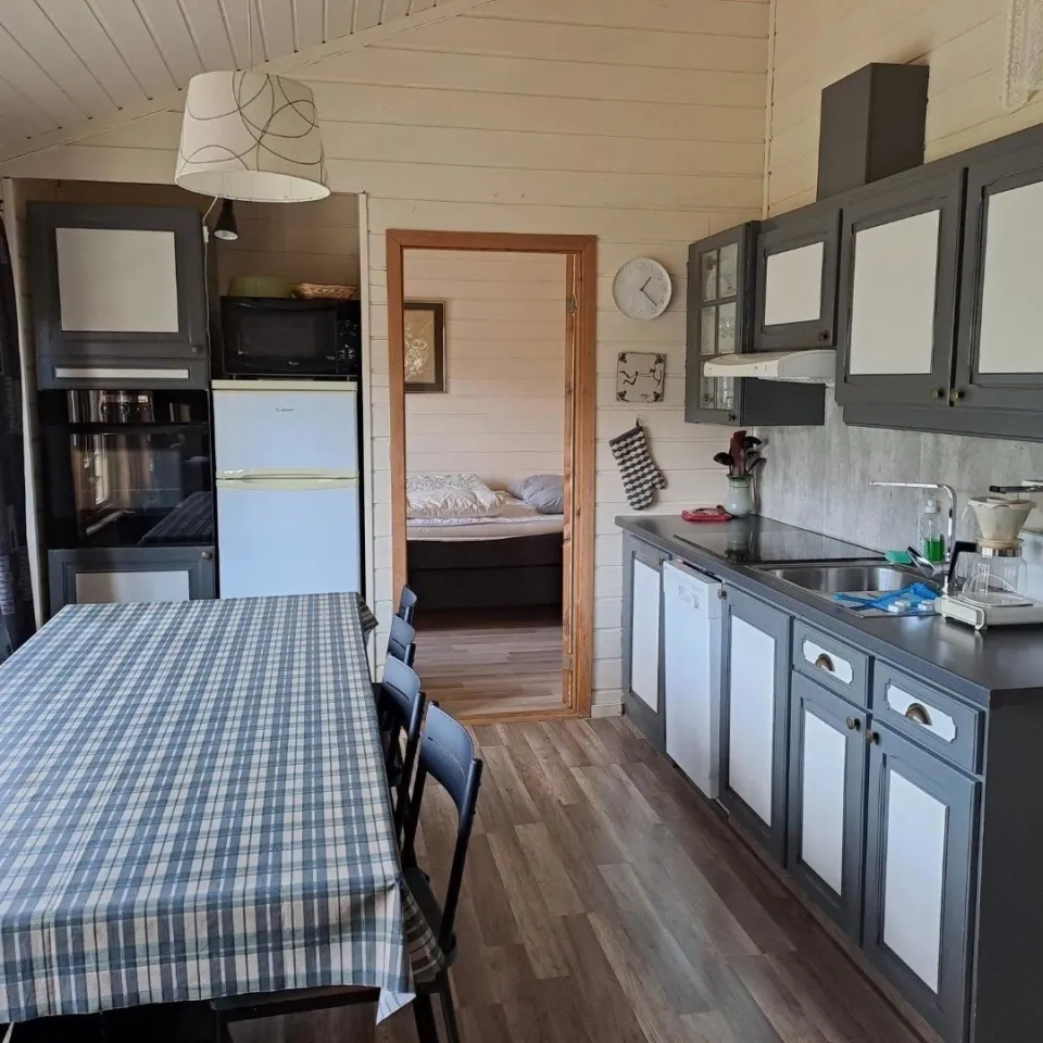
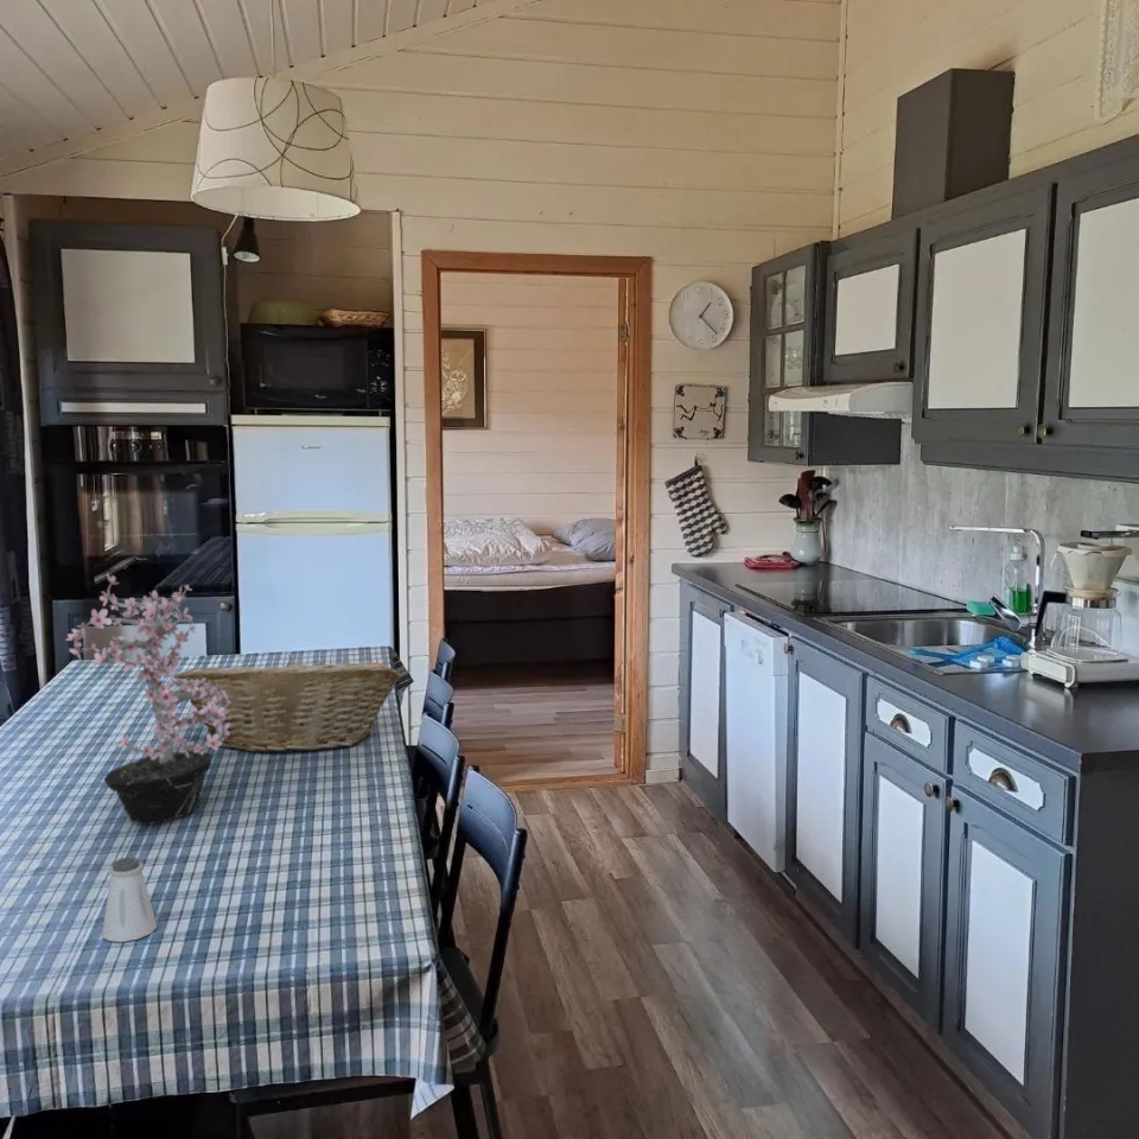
+ potted plant [65,572,230,826]
+ saltshaker [101,857,158,943]
+ fruit basket [173,654,401,755]
